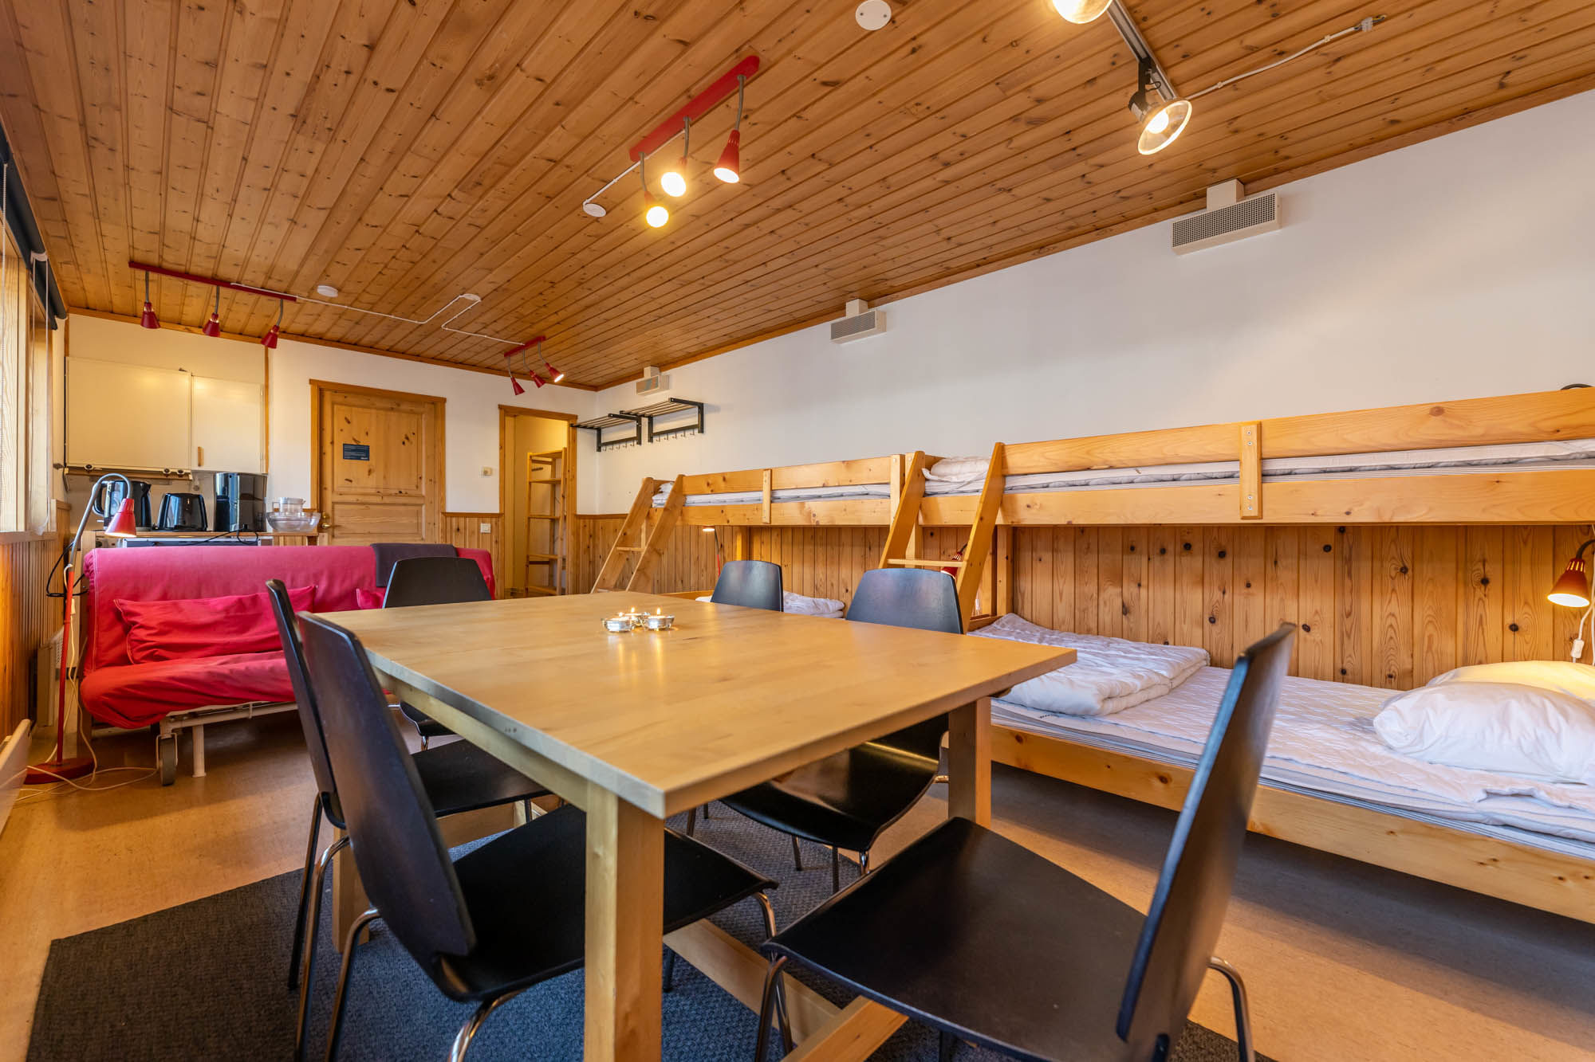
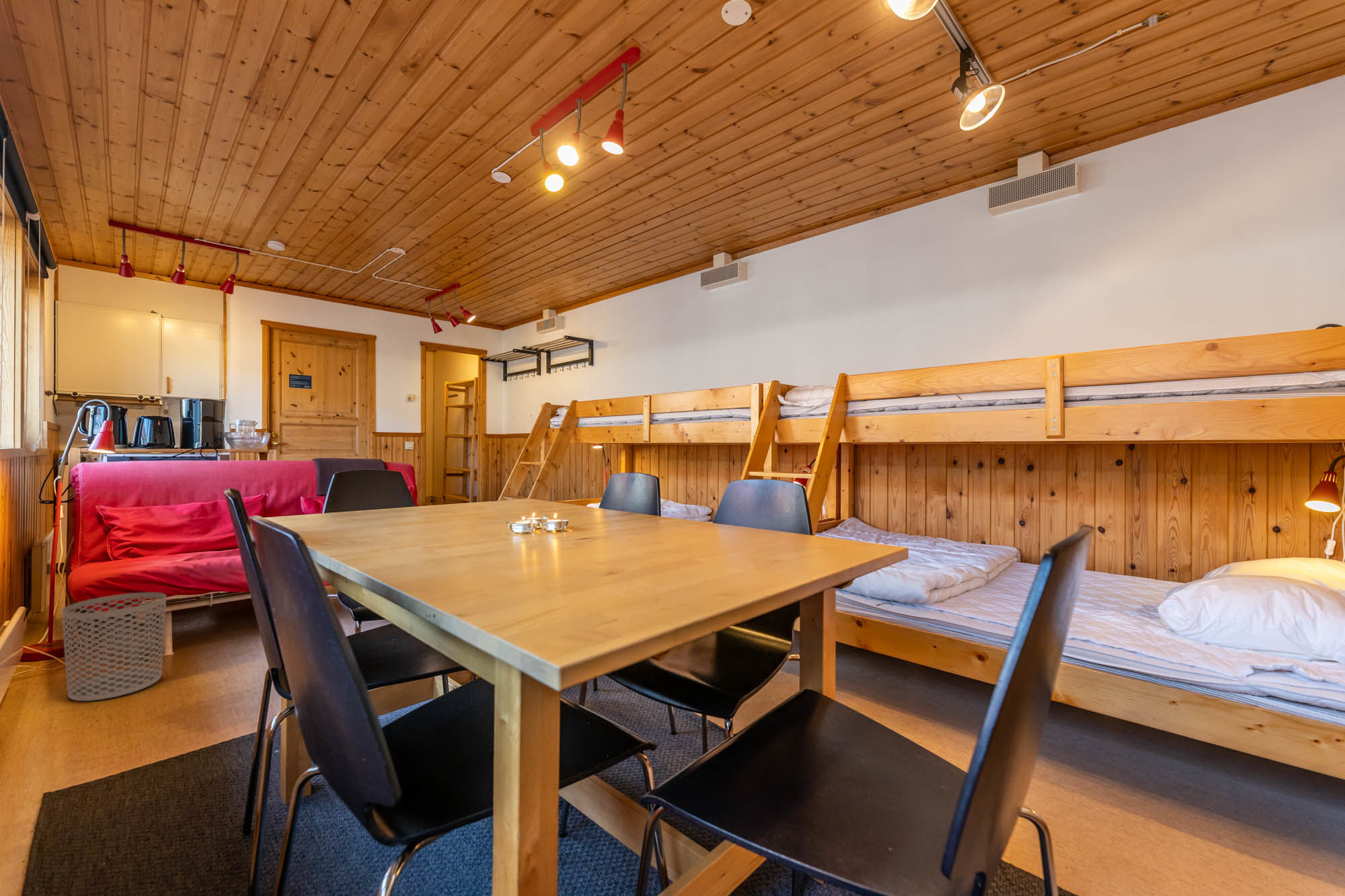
+ waste bin [61,592,167,702]
